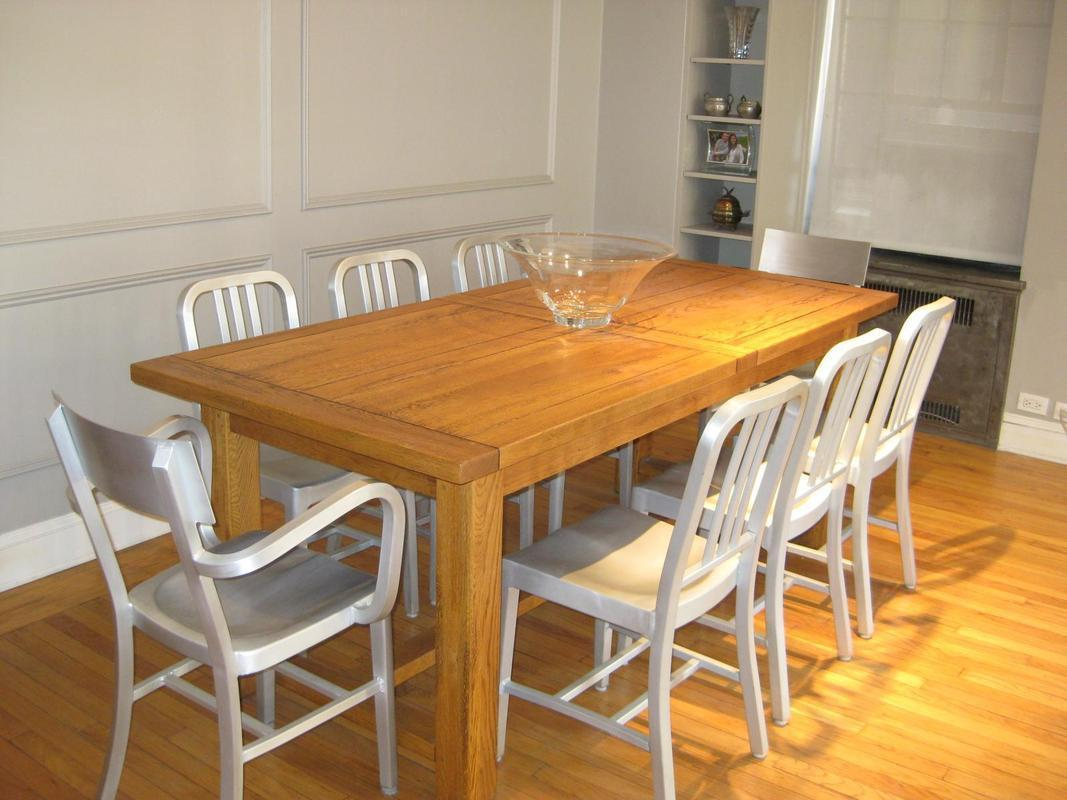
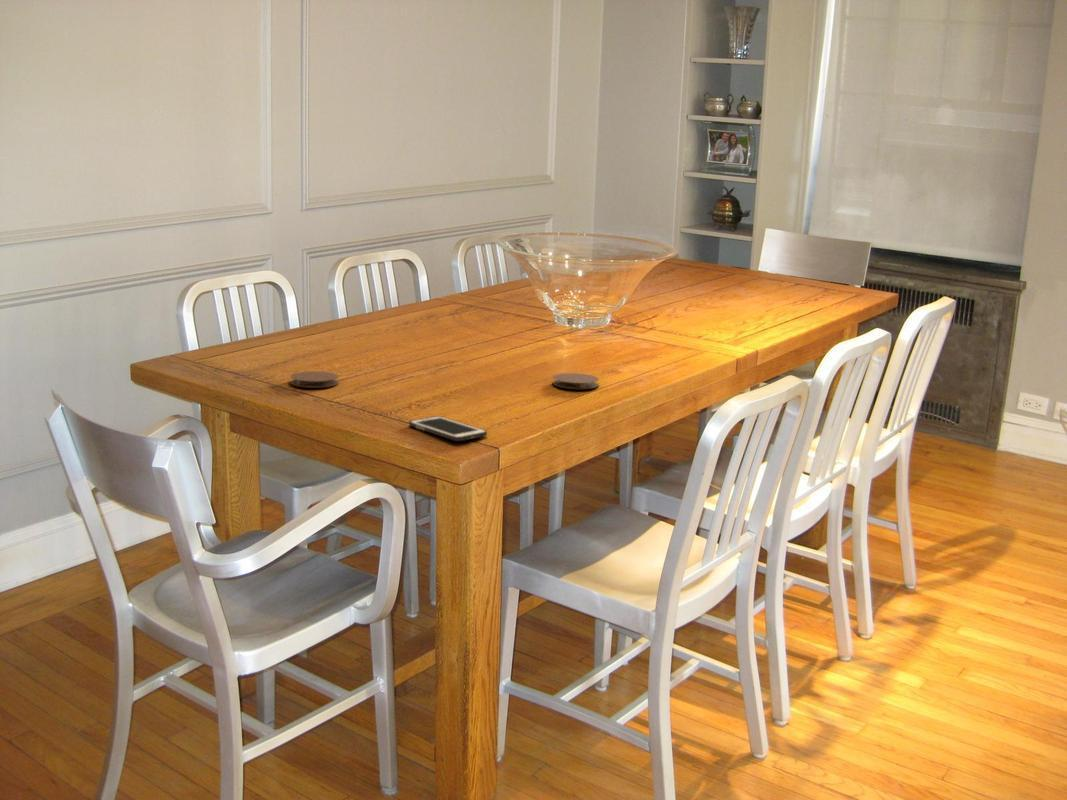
+ cell phone [408,415,488,442]
+ coaster [552,372,600,390]
+ coaster [290,370,339,389]
